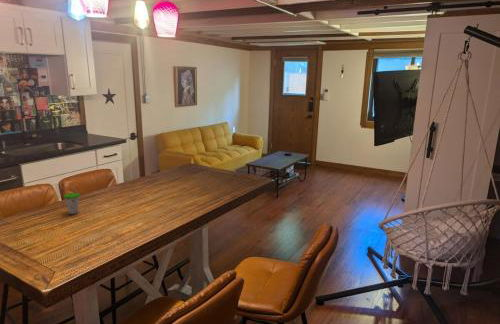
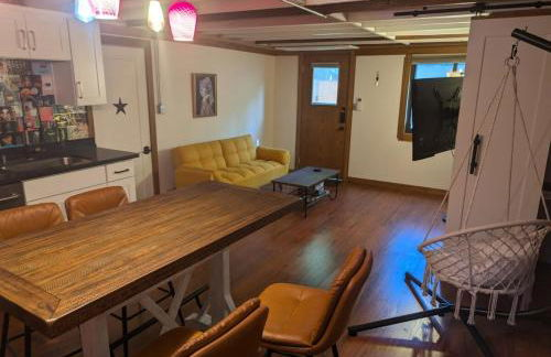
- cup [62,183,81,216]
